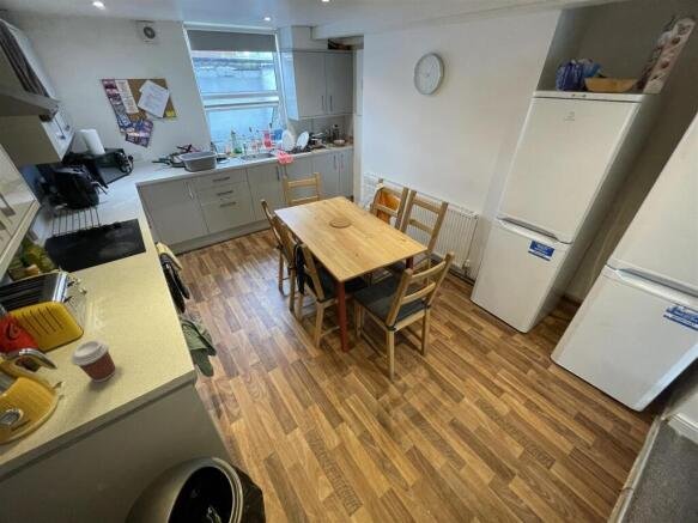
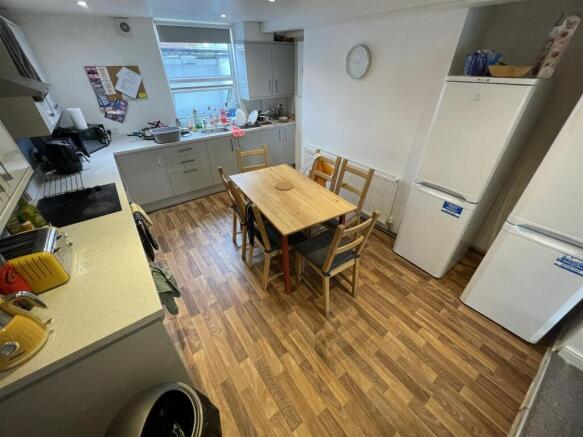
- coffee cup [69,339,117,383]
